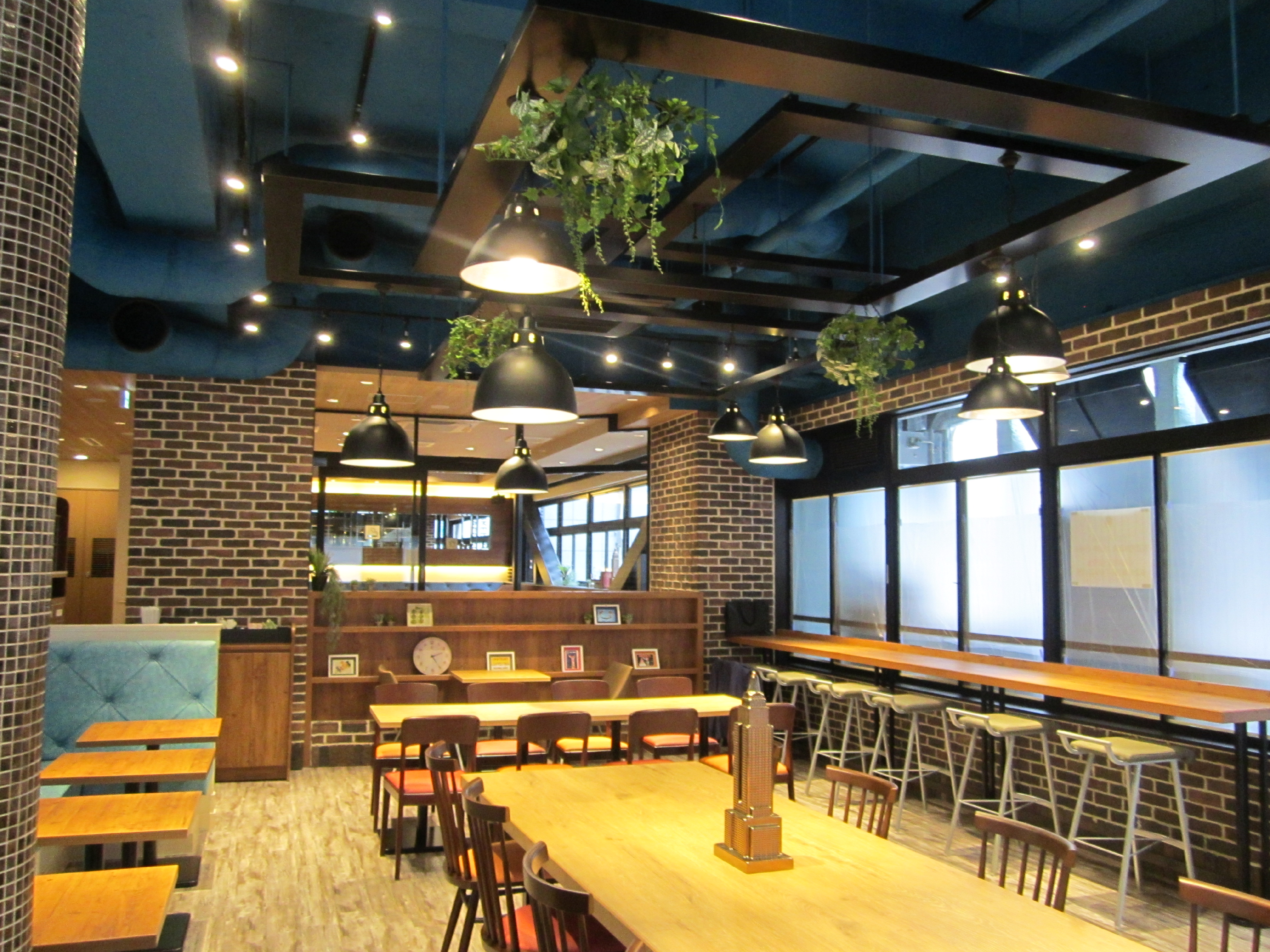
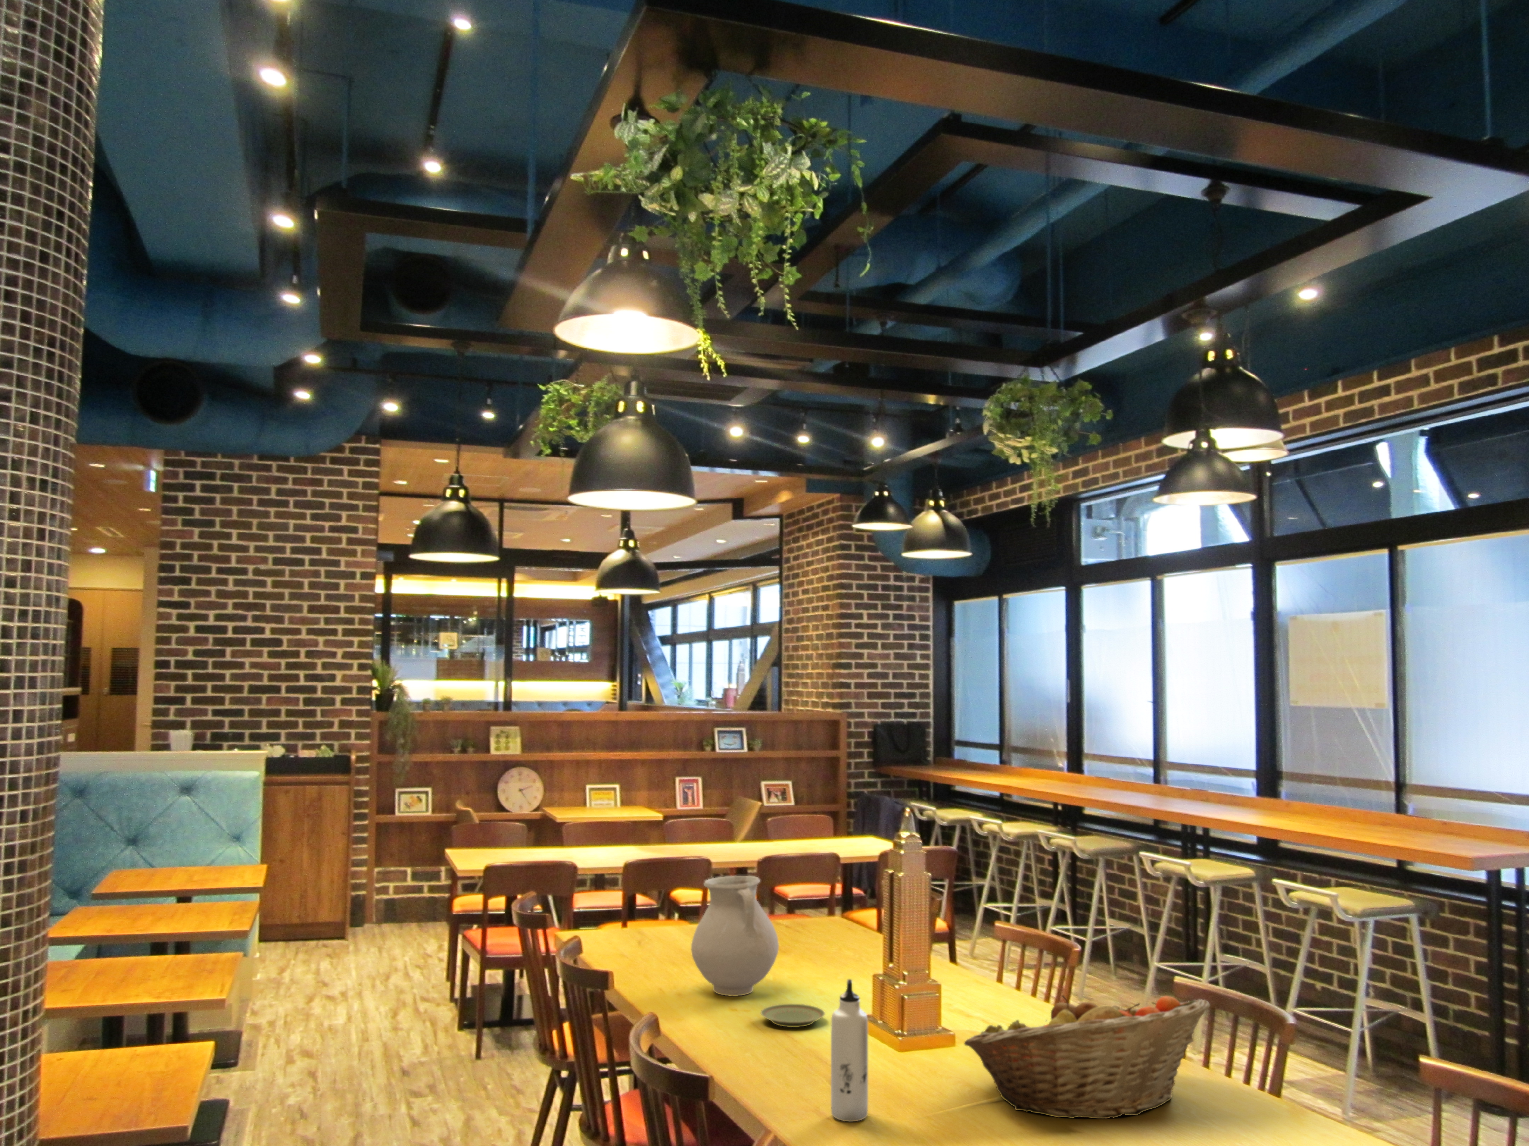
+ plate [760,1003,826,1027]
+ fruit basket [963,994,1210,1120]
+ vase [691,875,779,997]
+ water bottle [831,979,868,1122]
